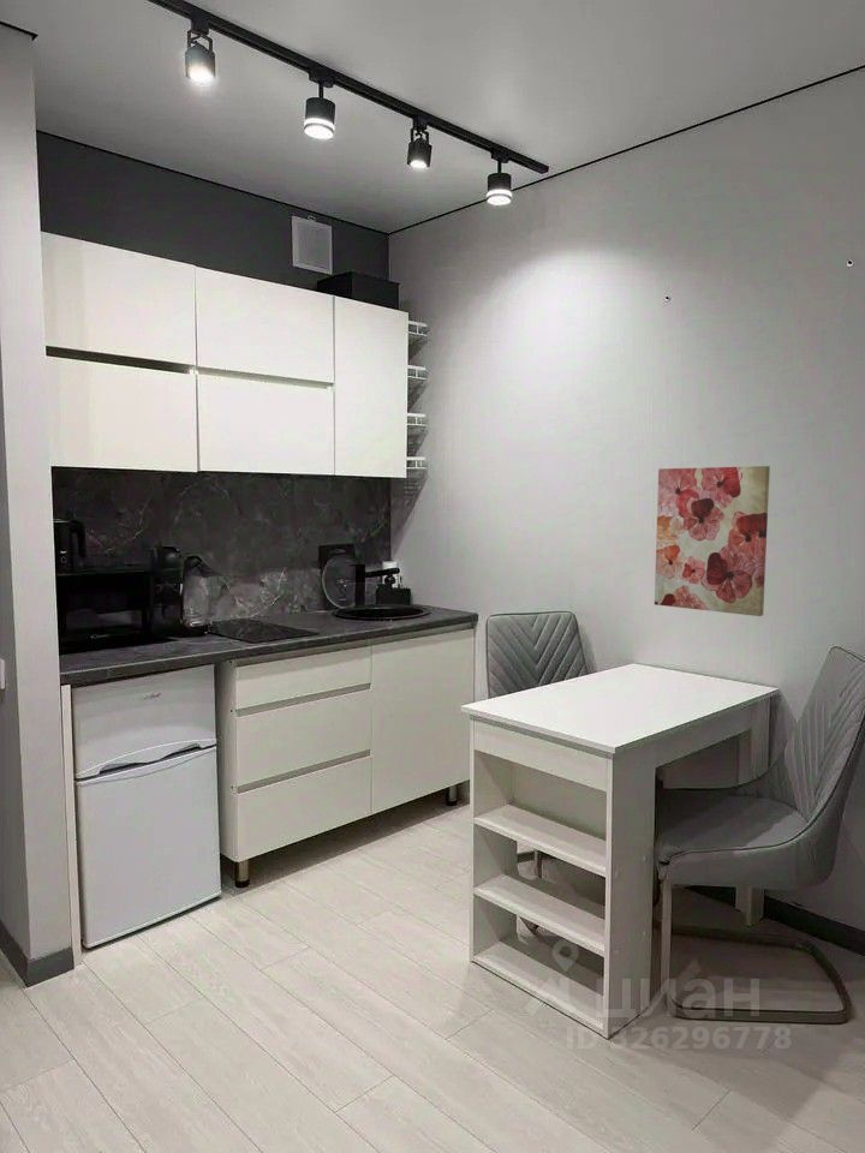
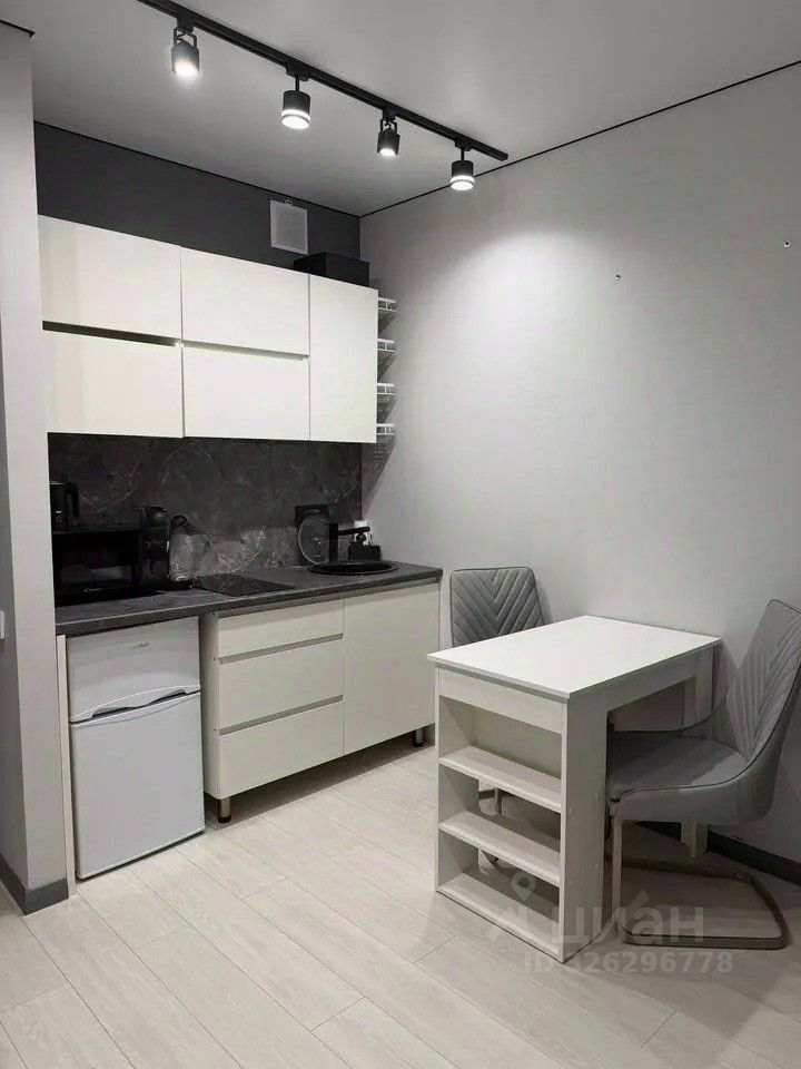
- wall art [654,465,771,617]
